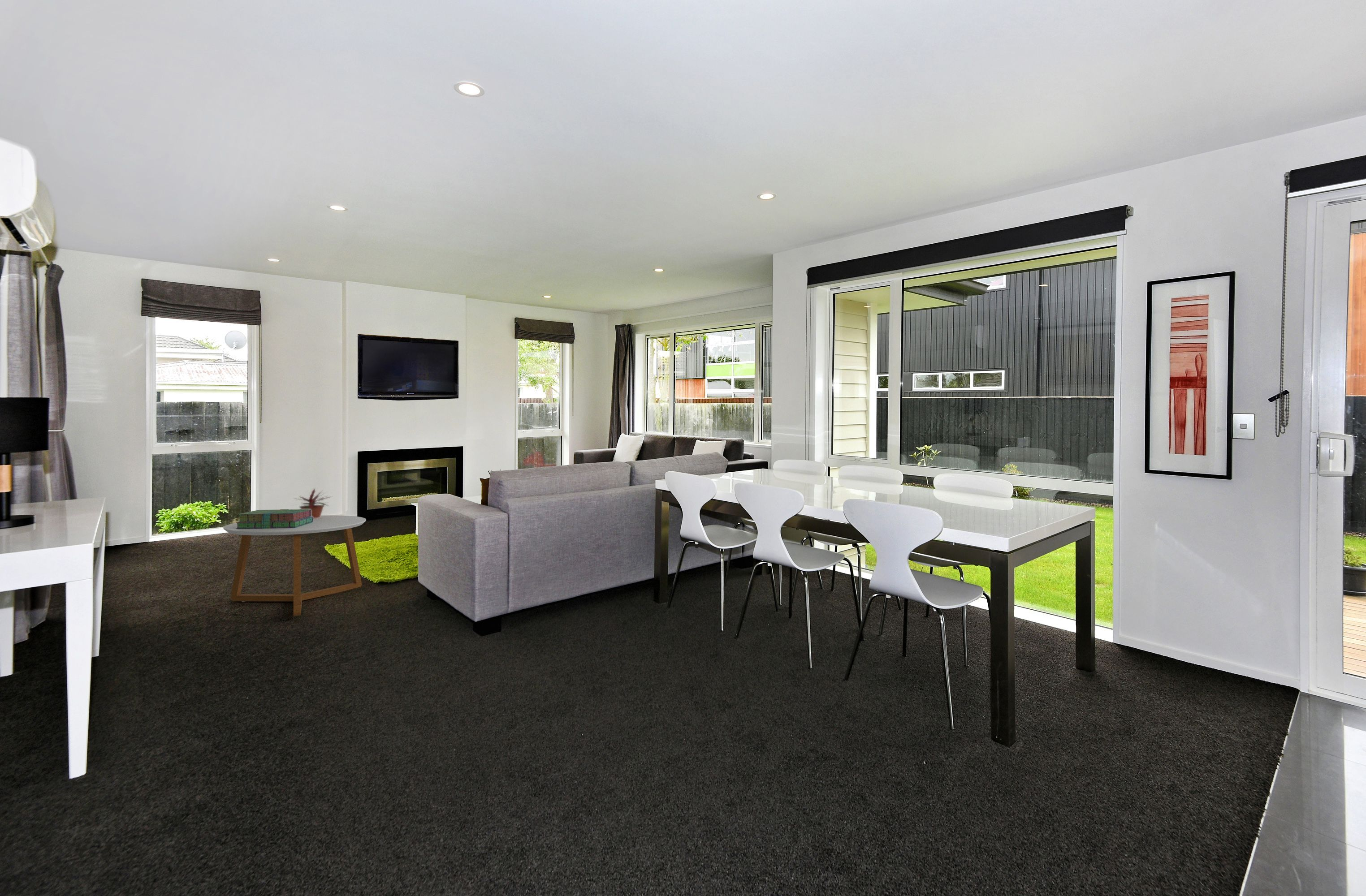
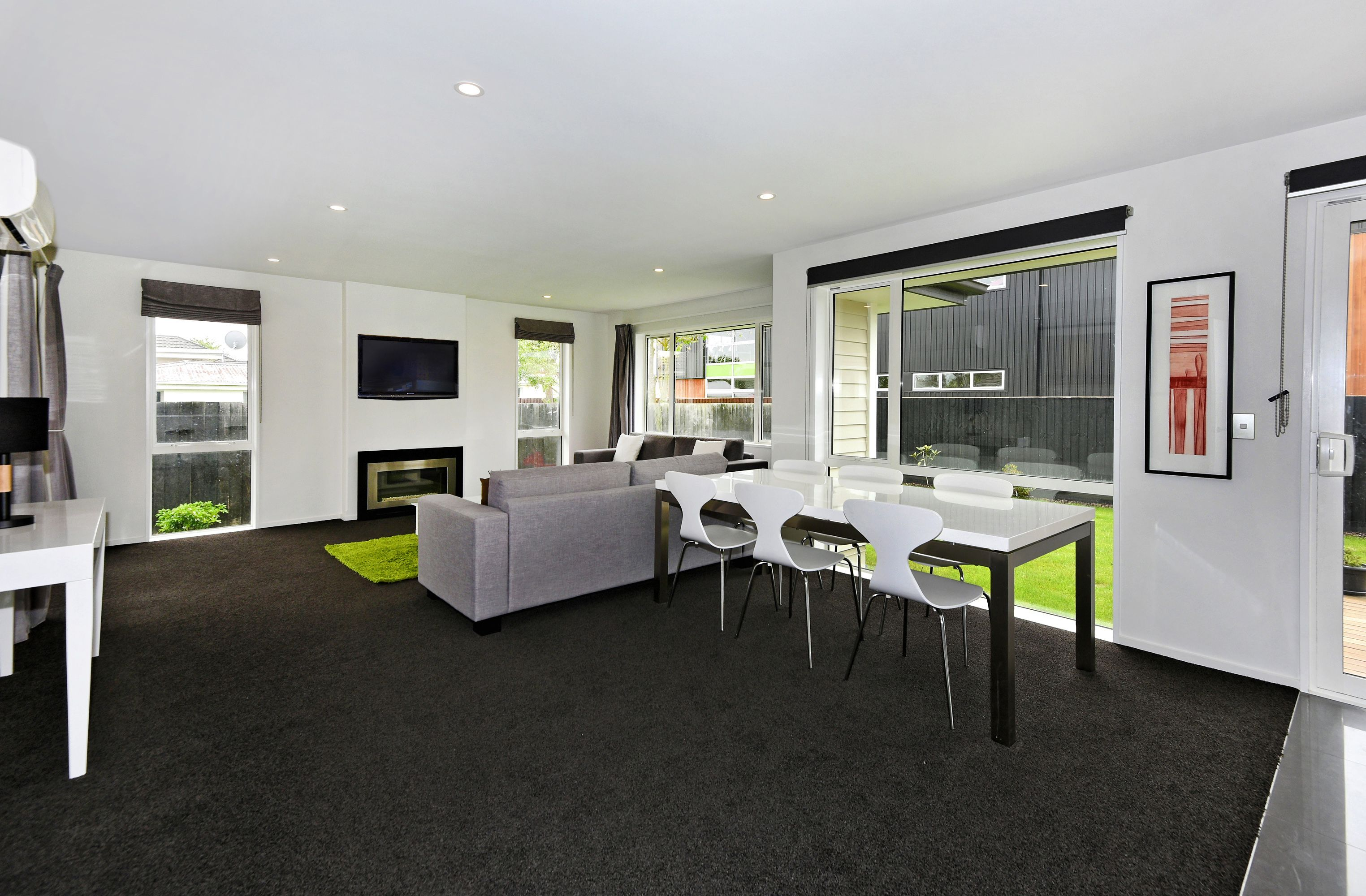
- potted plant [291,487,333,518]
- coffee table [223,515,367,616]
- stack of books [236,509,313,529]
